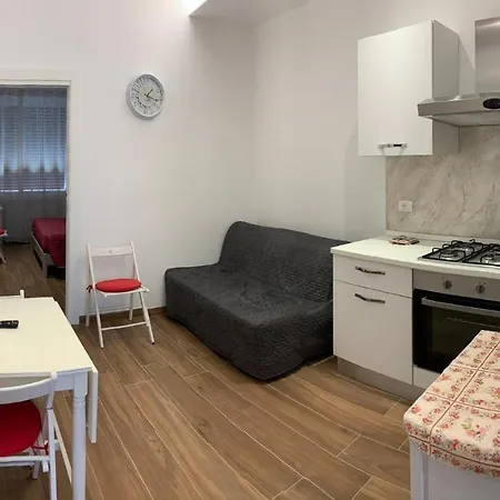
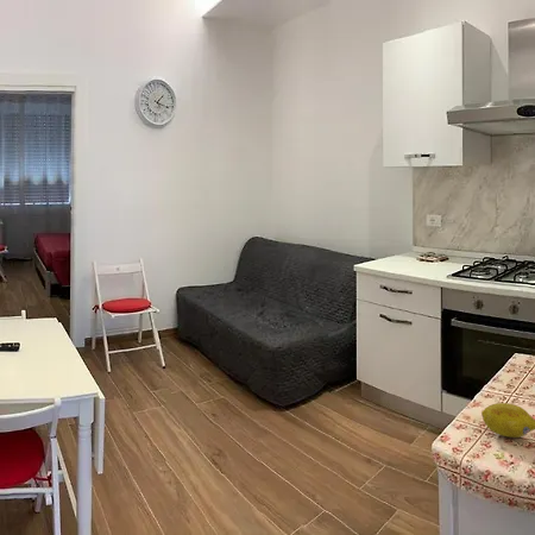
+ fruit [480,402,535,439]
